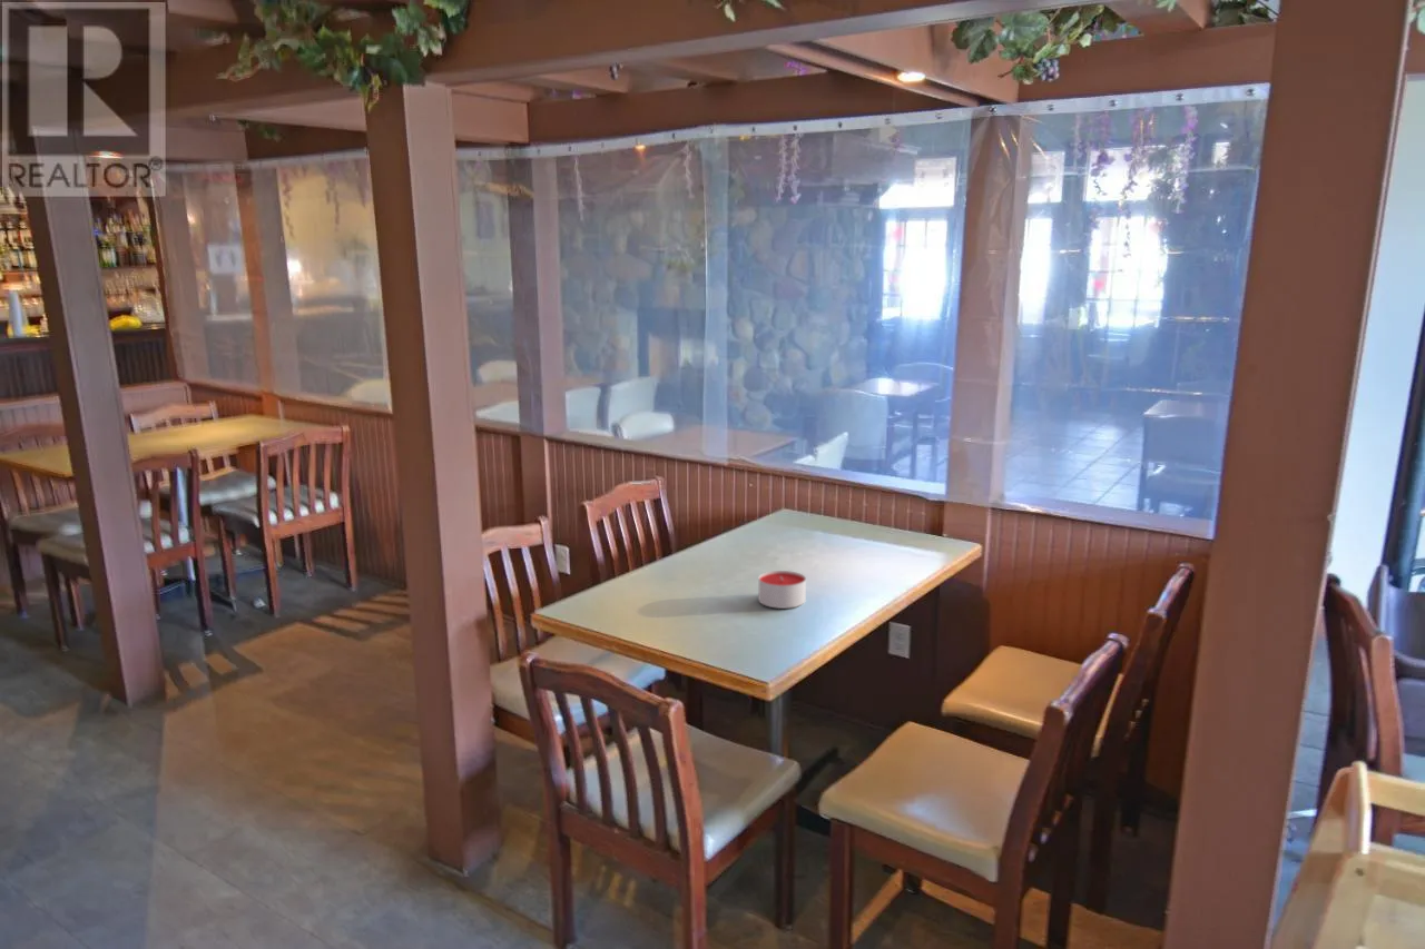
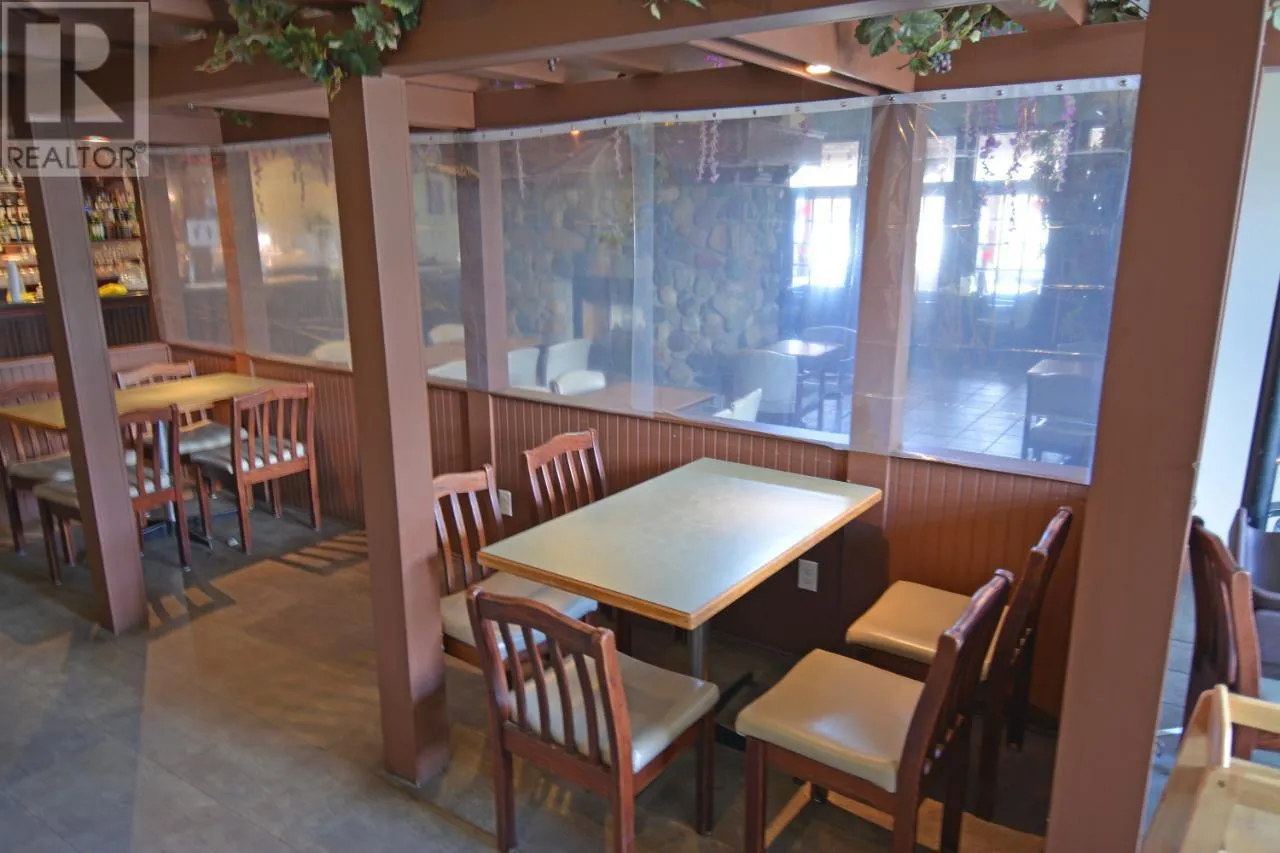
- candle [758,570,807,610]
